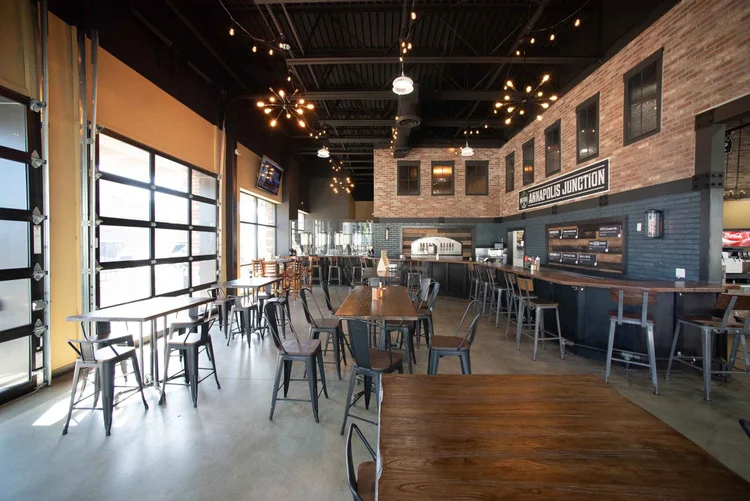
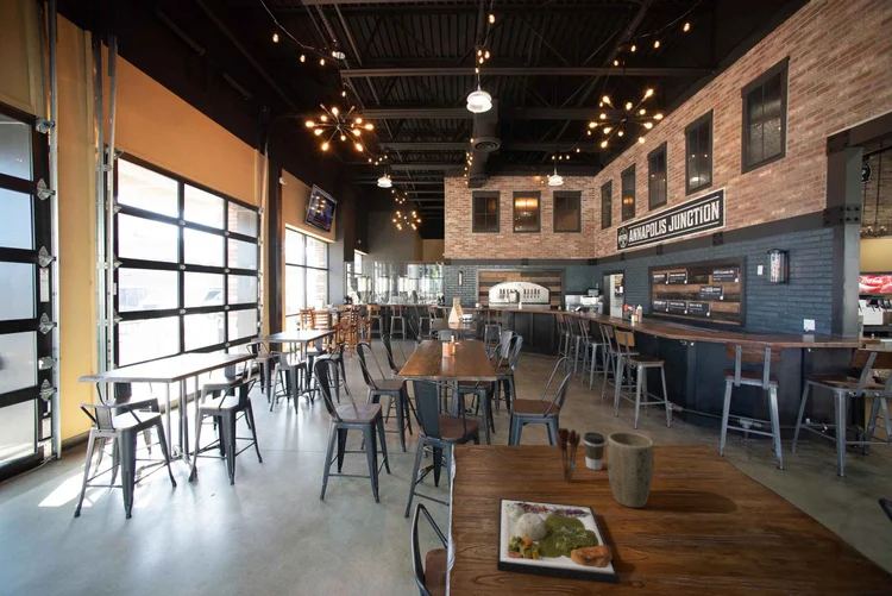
+ dinner plate [496,497,621,585]
+ coffee cup [583,431,605,471]
+ plant pot [607,431,655,509]
+ utensil holder [554,427,582,483]
